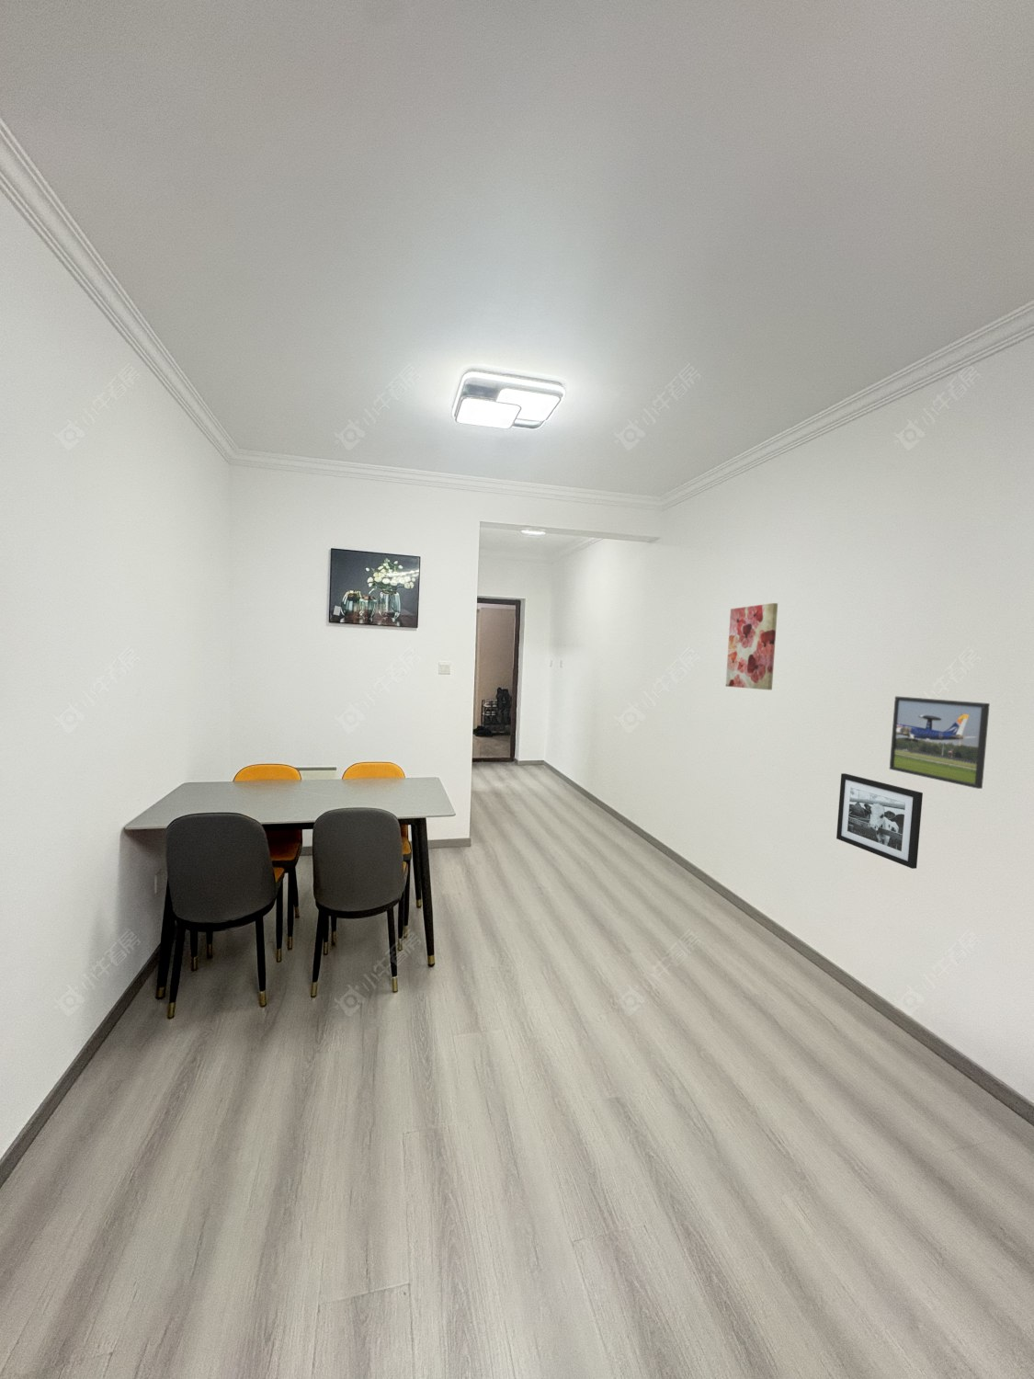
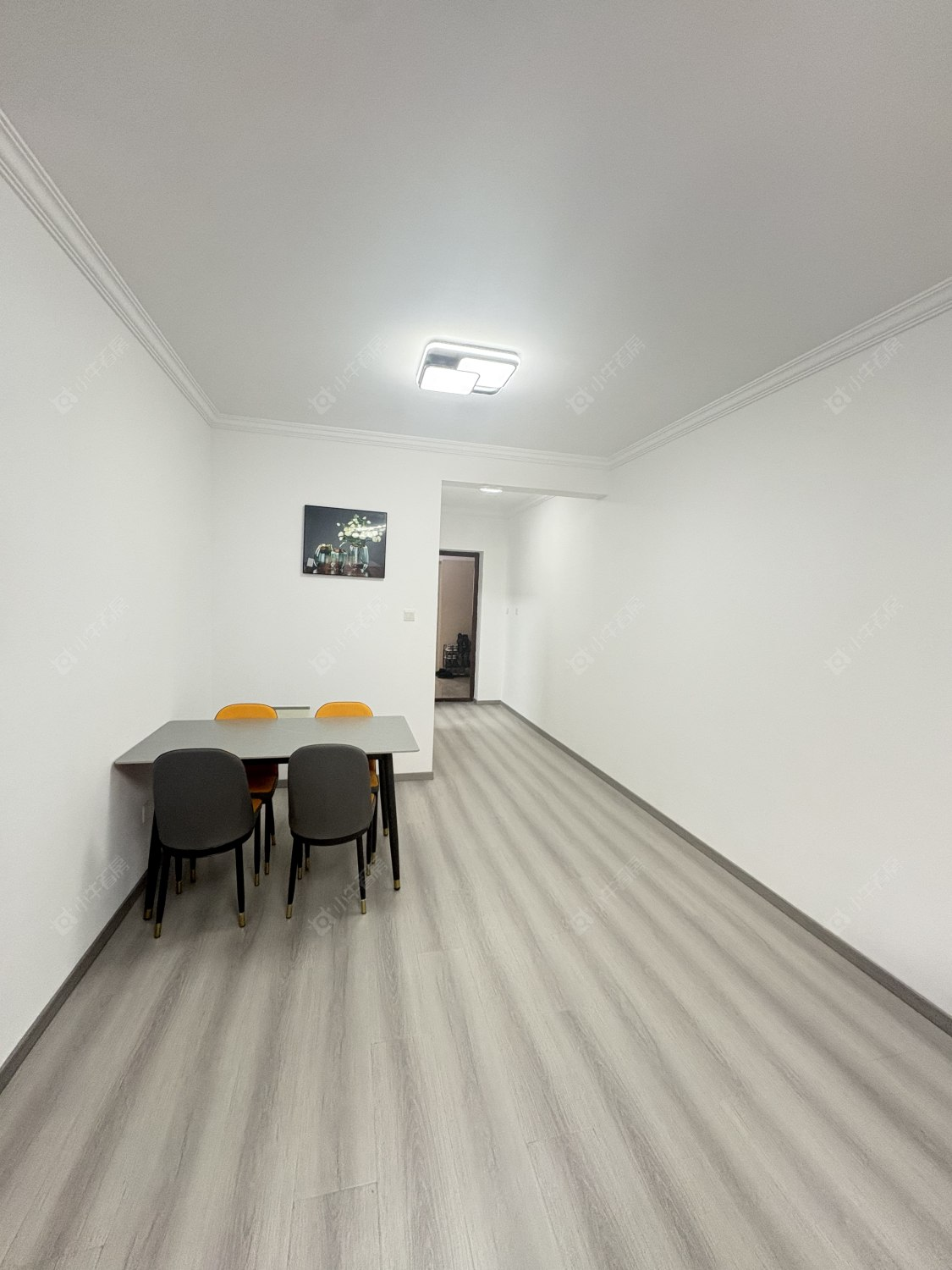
- picture frame [835,772,923,870]
- wall art [726,603,779,692]
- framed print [888,696,991,789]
